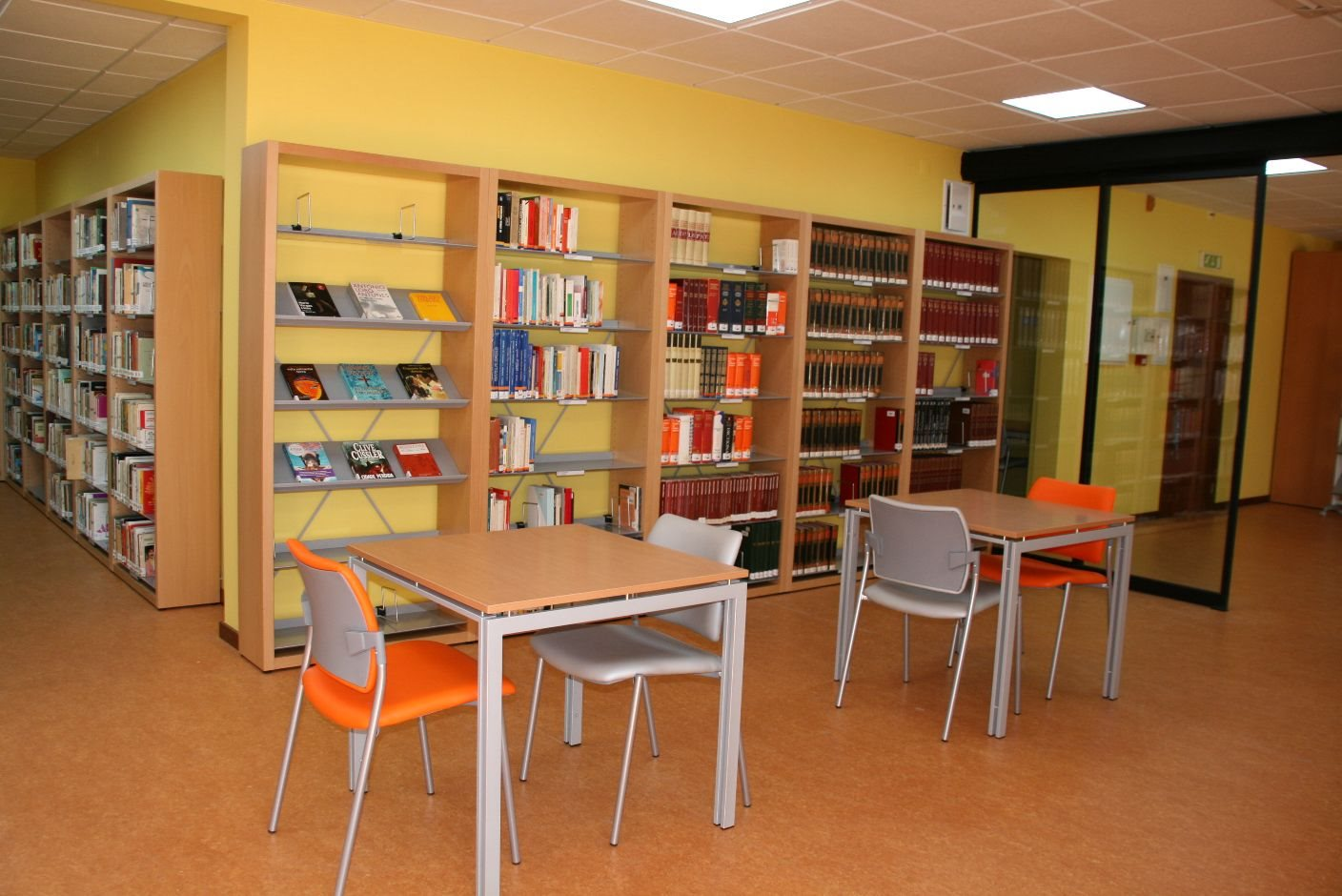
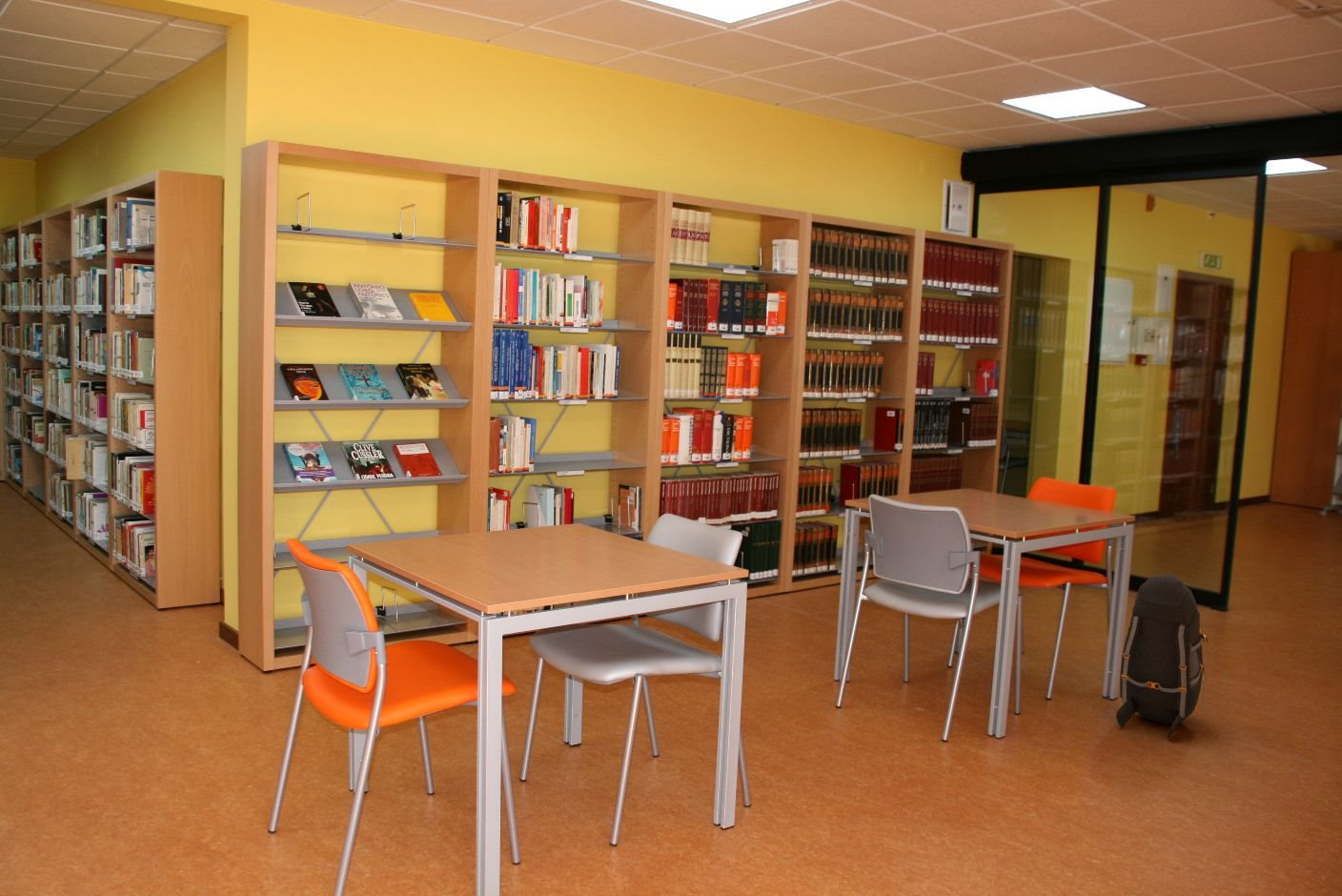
+ backpack [1115,574,1210,740]
